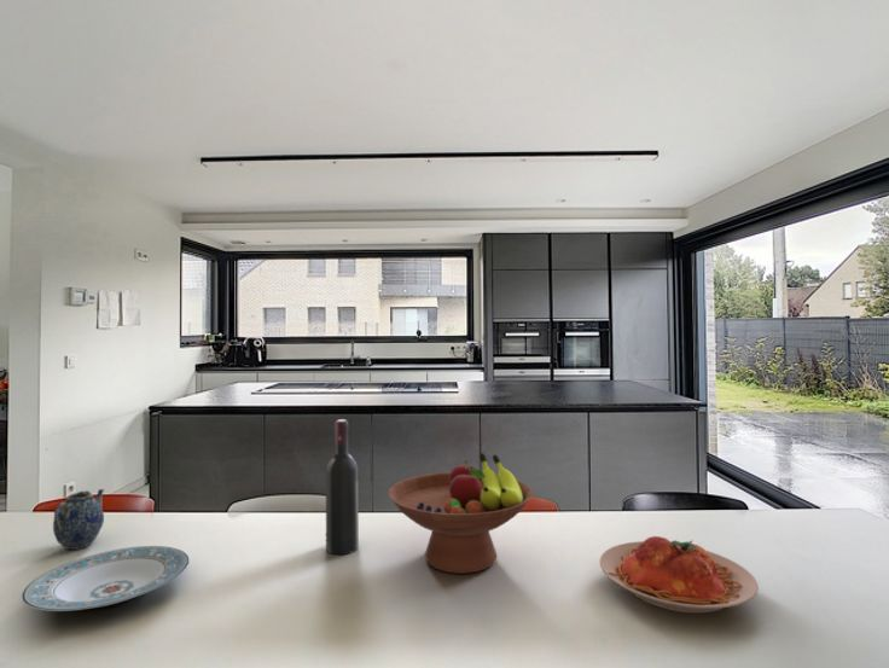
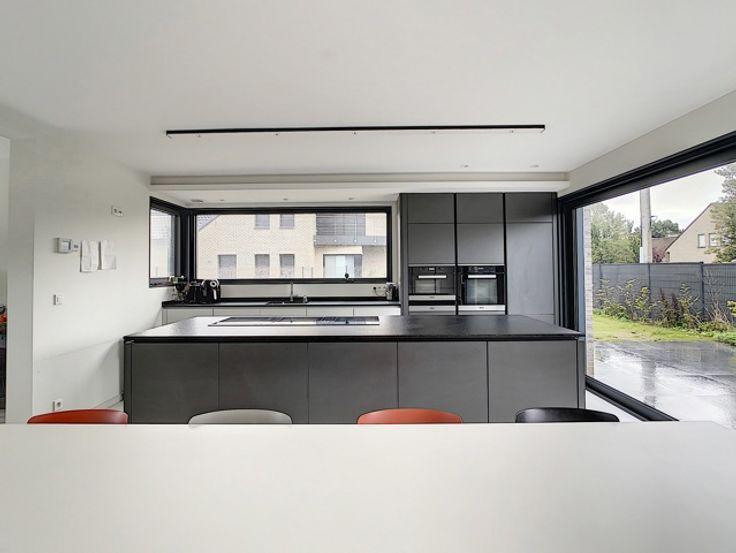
- plate [21,545,191,612]
- fruit bowl [387,452,534,575]
- wine bottle [325,418,360,556]
- teapot [52,488,105,551]
- plate [598,535,760,614]
